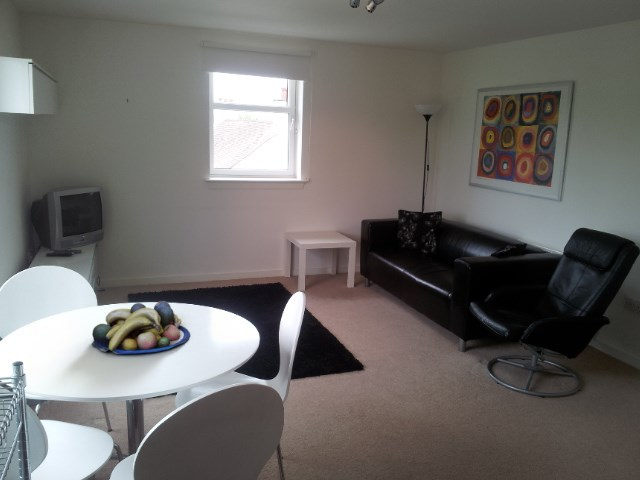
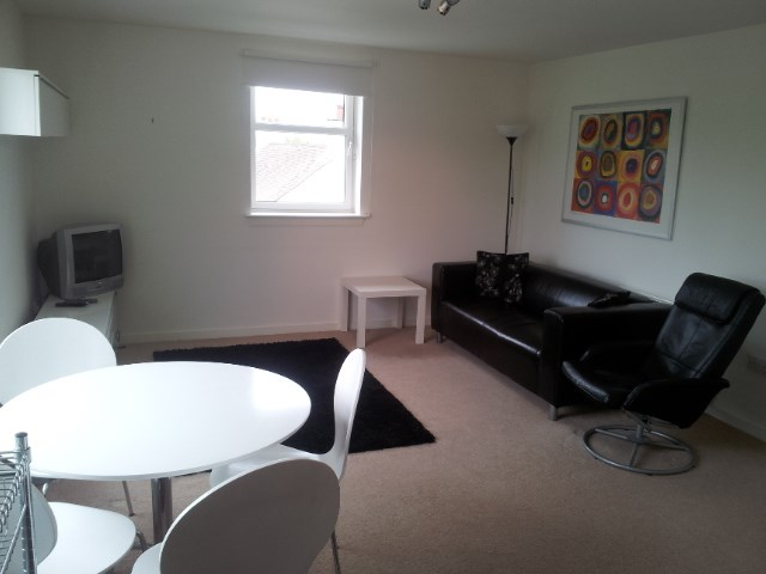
- fruit bowl [91,300,191,355]
